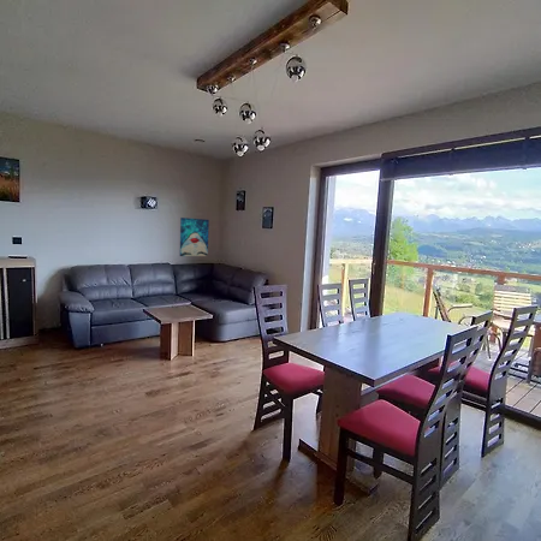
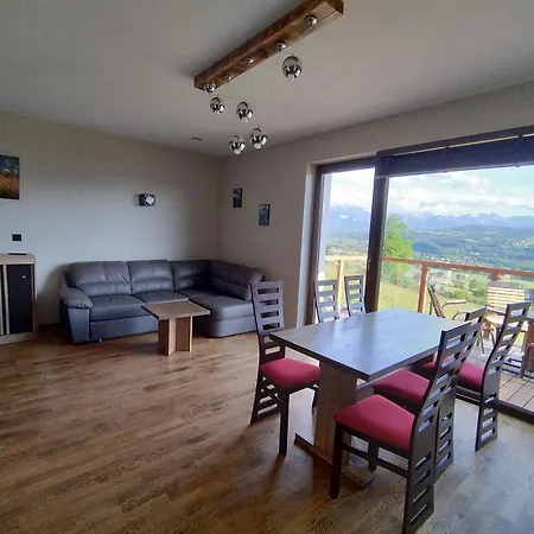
- wall art [179,216,210,257]
